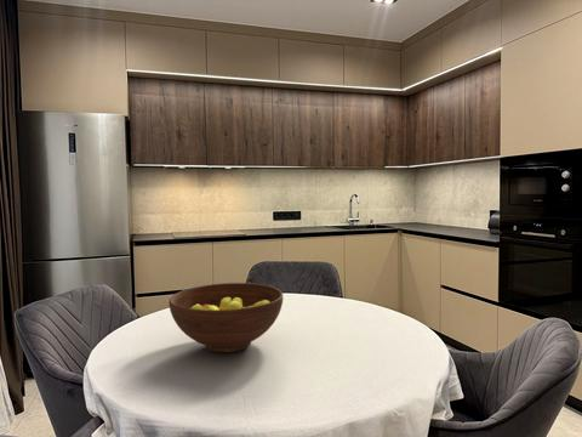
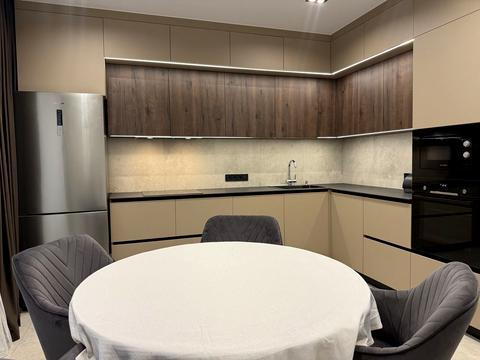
- fruit bowl [167,282,284,353]
